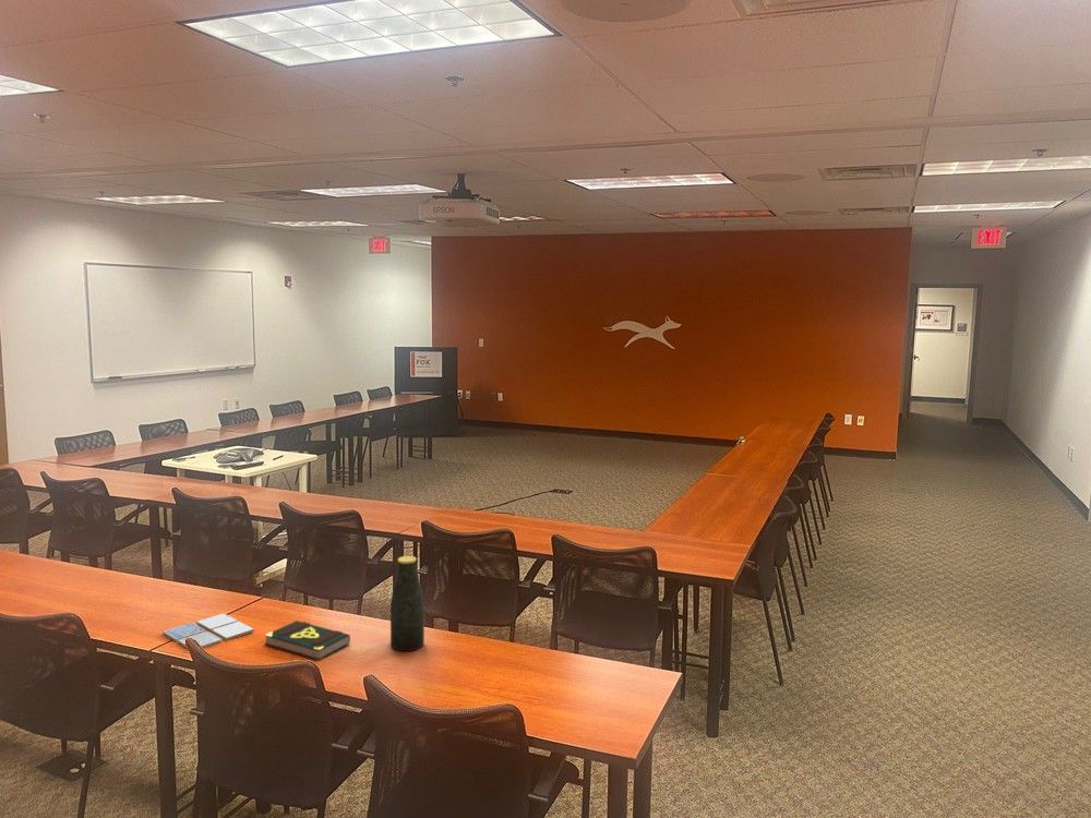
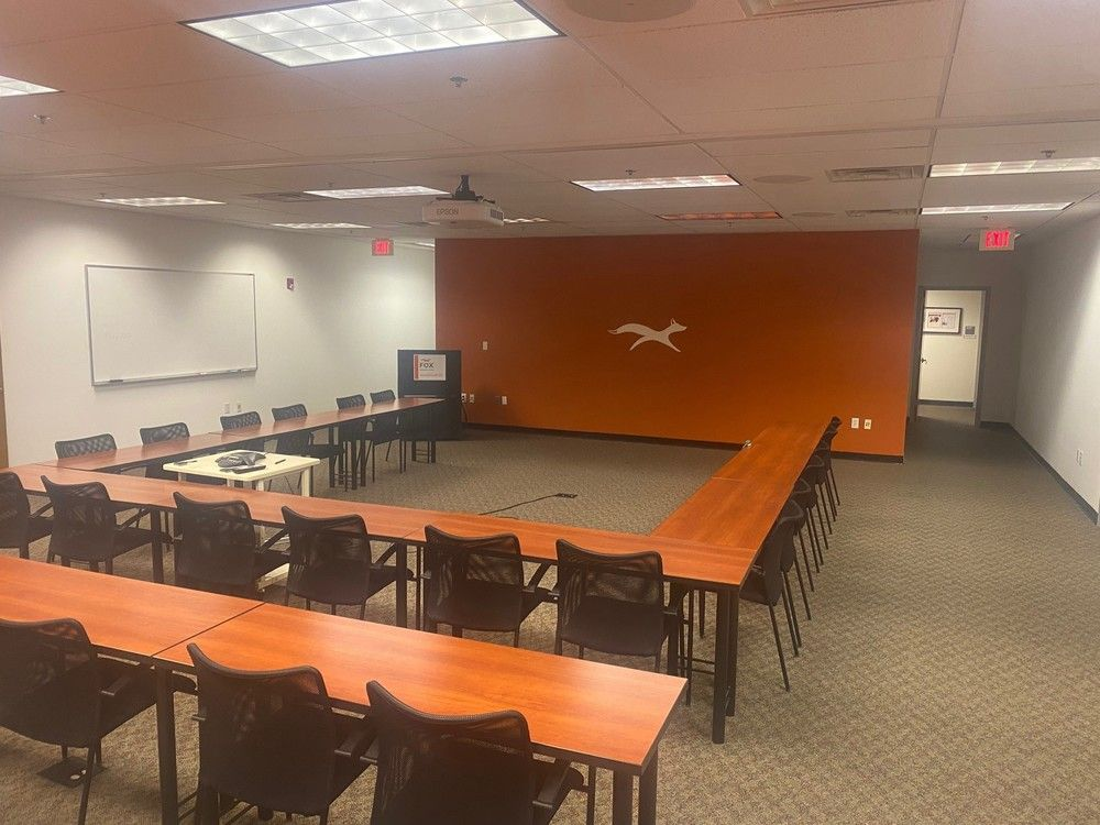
- book [264,619,351,661]
- bottle [389,555,425,652]
- drink coaster [161,612,255,649]
